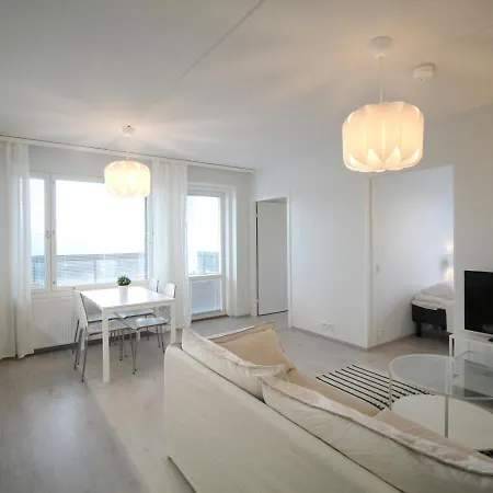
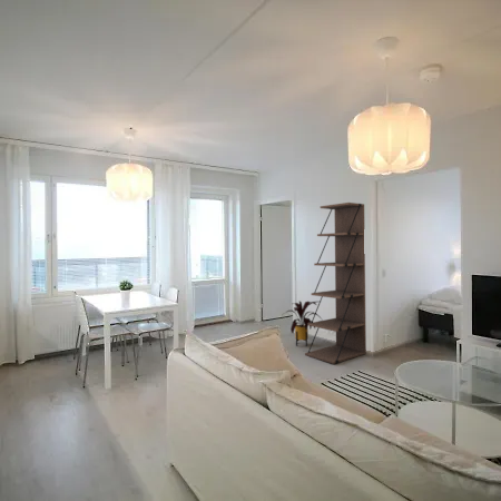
+ bookcase [304,202,367,365]
+ house plant [283,301,324,347]
